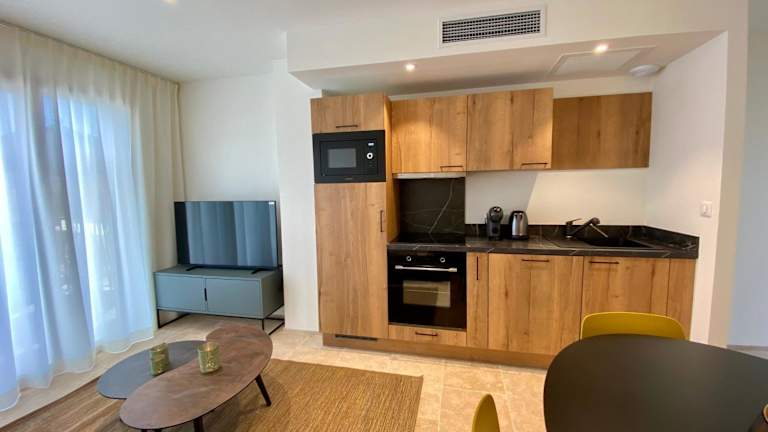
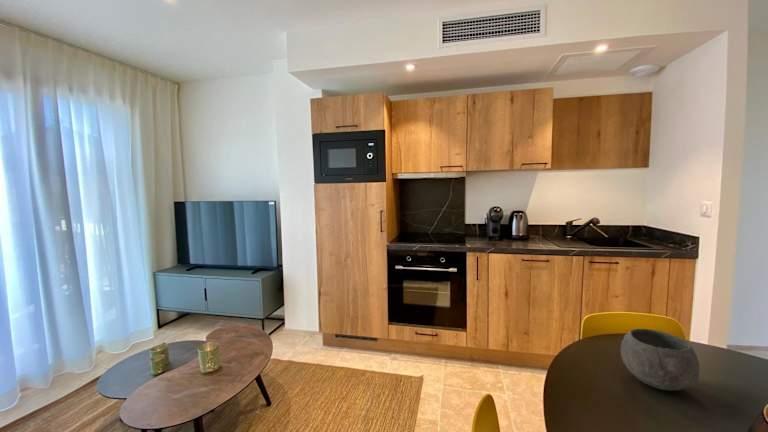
+ bowl [620,328,701,392]
